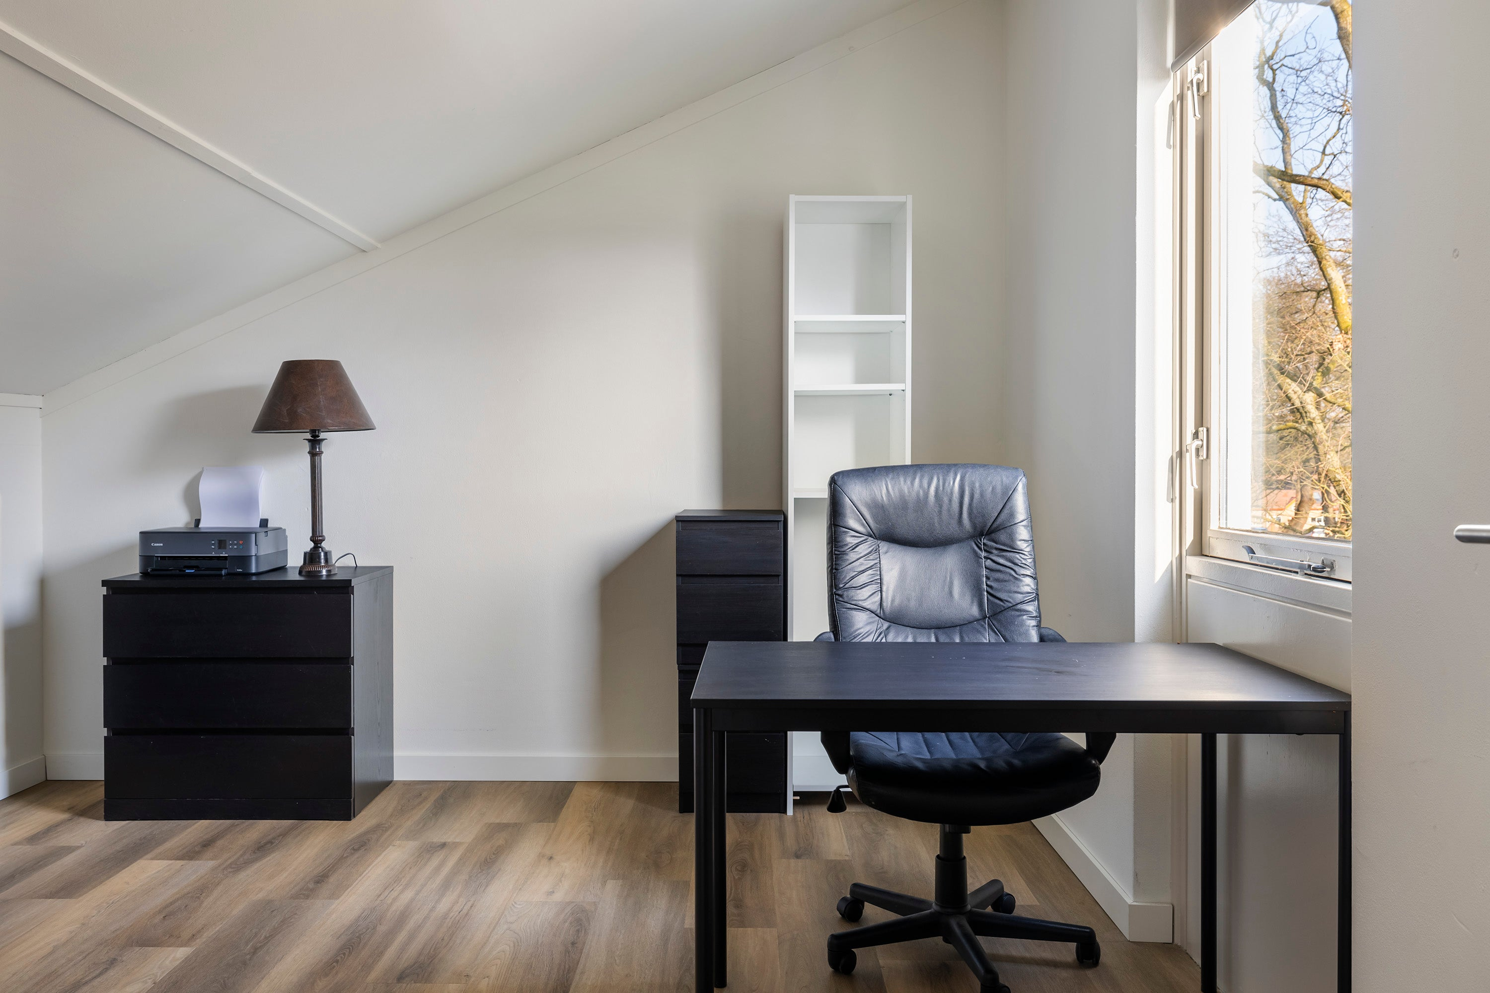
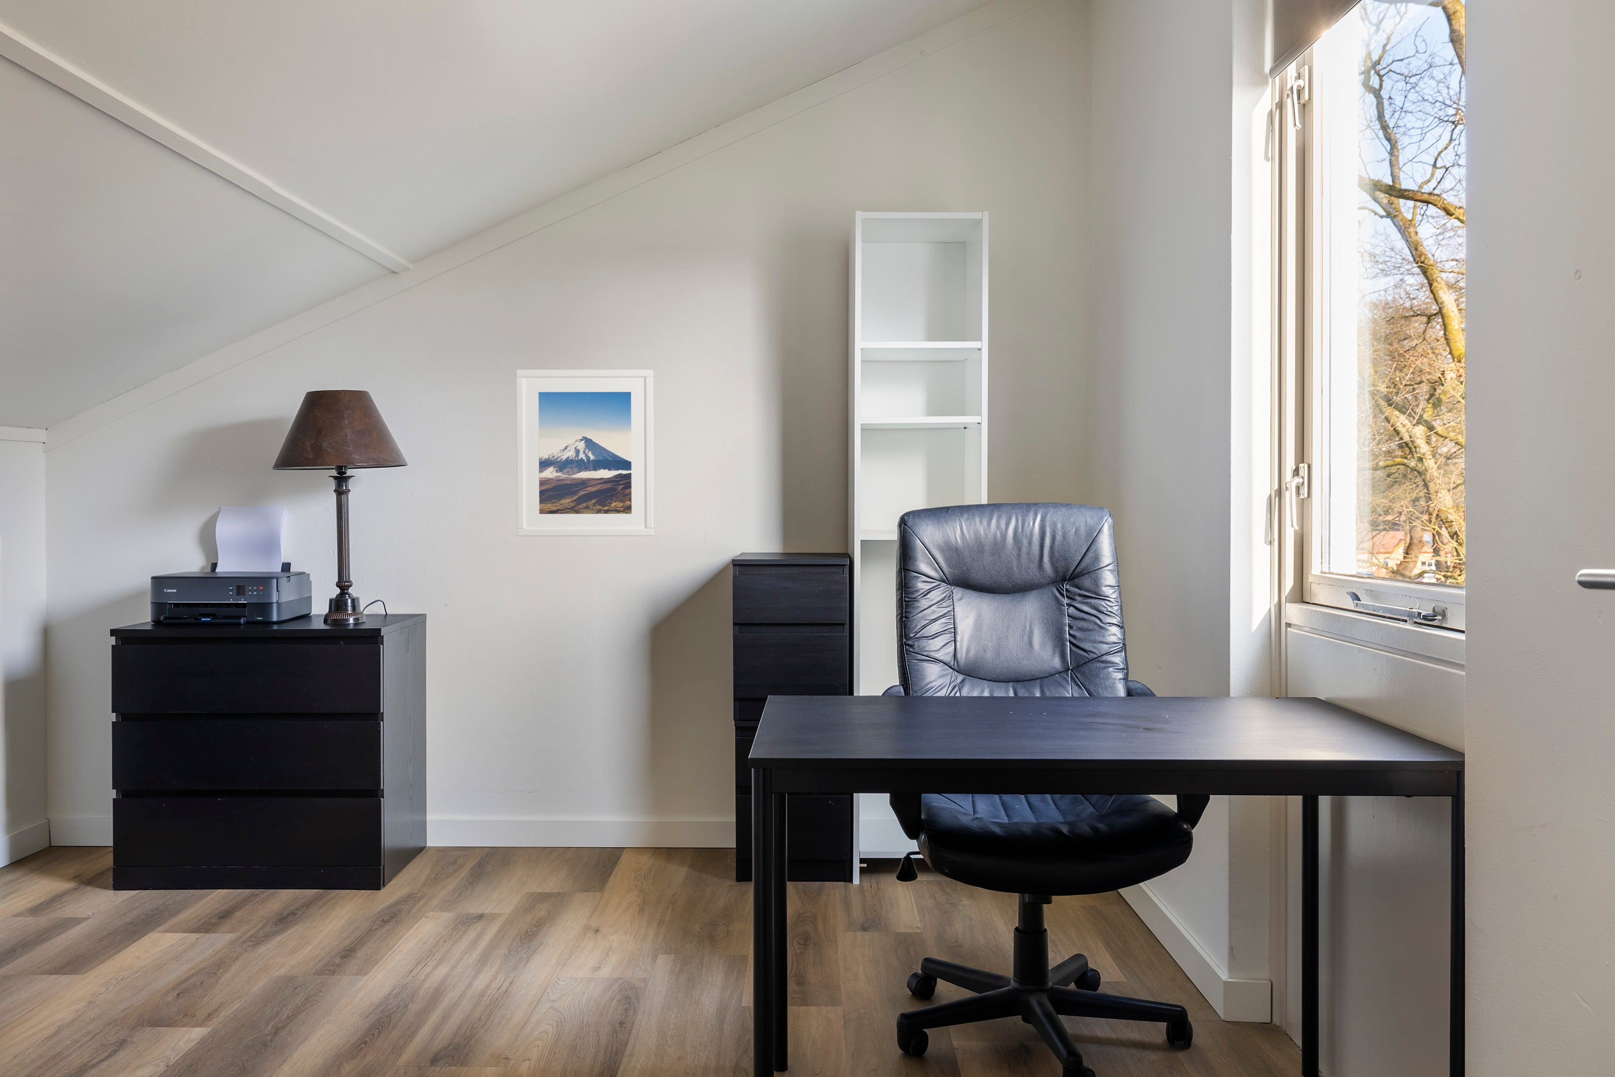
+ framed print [516,369,655,537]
